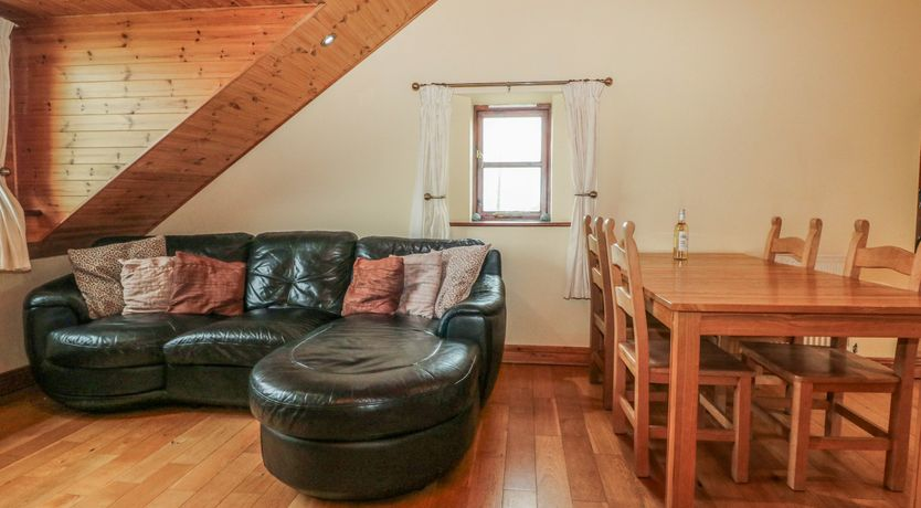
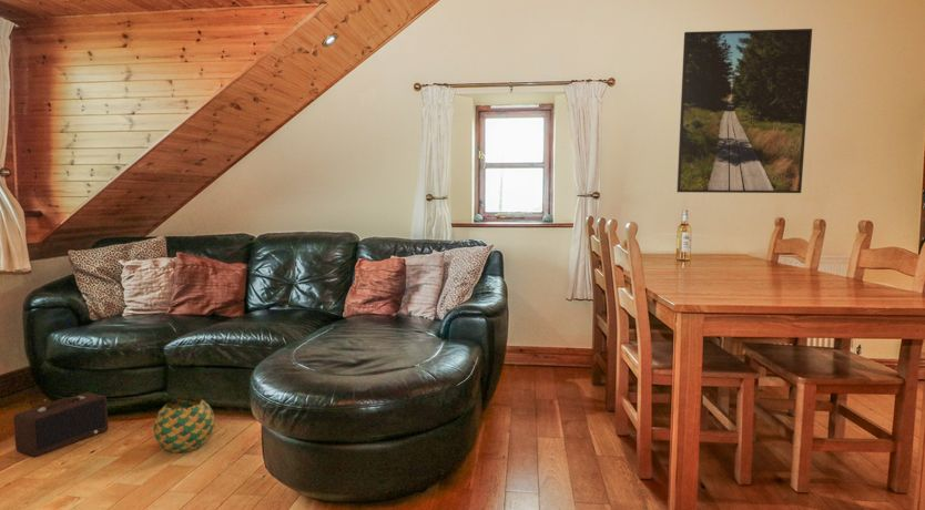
+ speaker [12,391,109,458]
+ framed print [675,28,813,194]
+ decorative ball [153,396,215,453]
